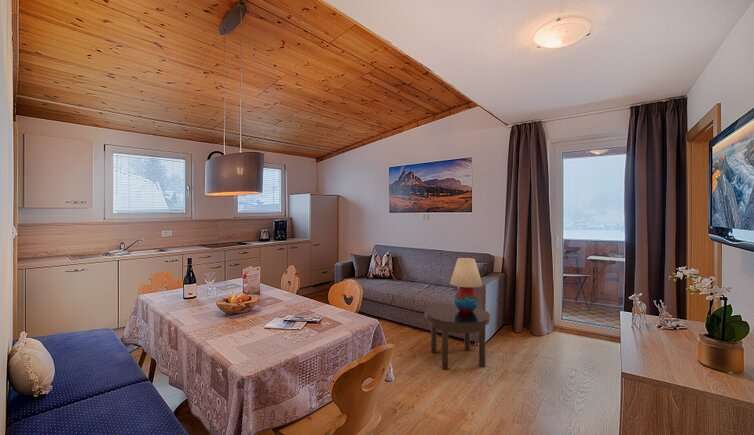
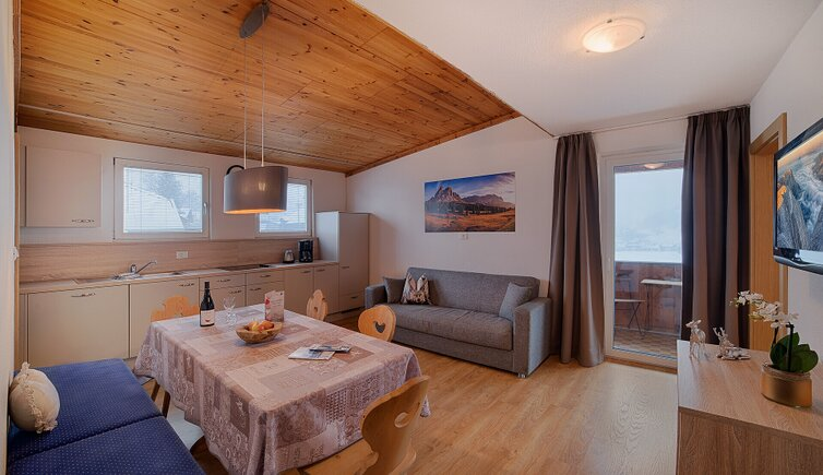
- side table [424,303,491,370]
- table lamp [449,257,484,313]
